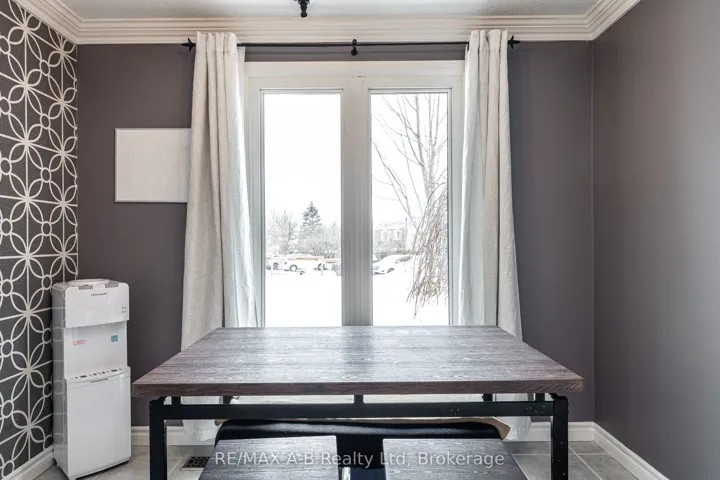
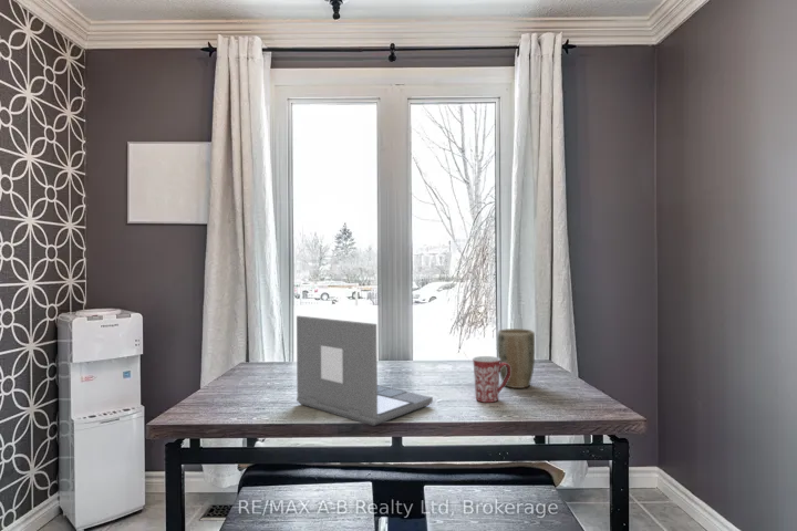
+ plant pot [496,327,536,389]
+ laptop [296,314,434,427]
+ mug [472,355,510,404]
